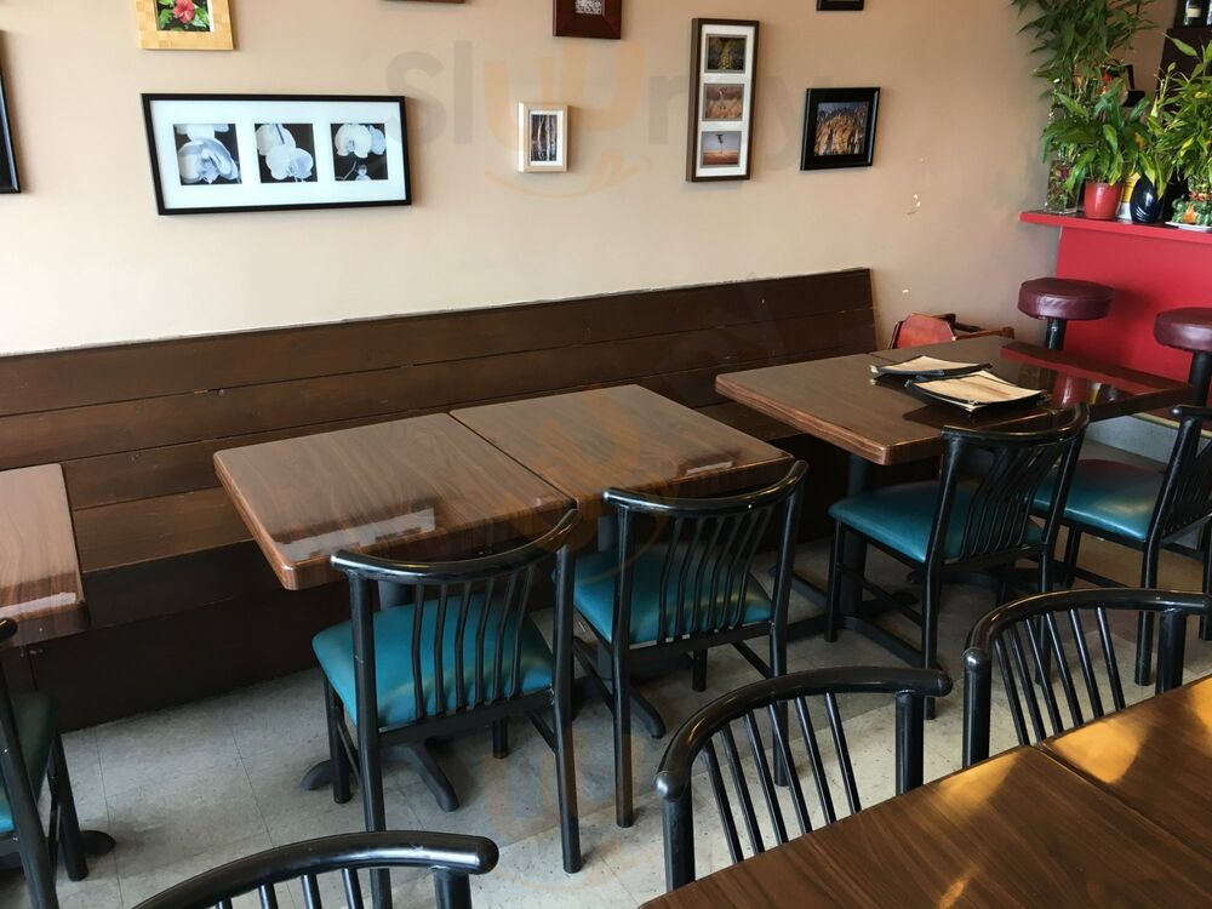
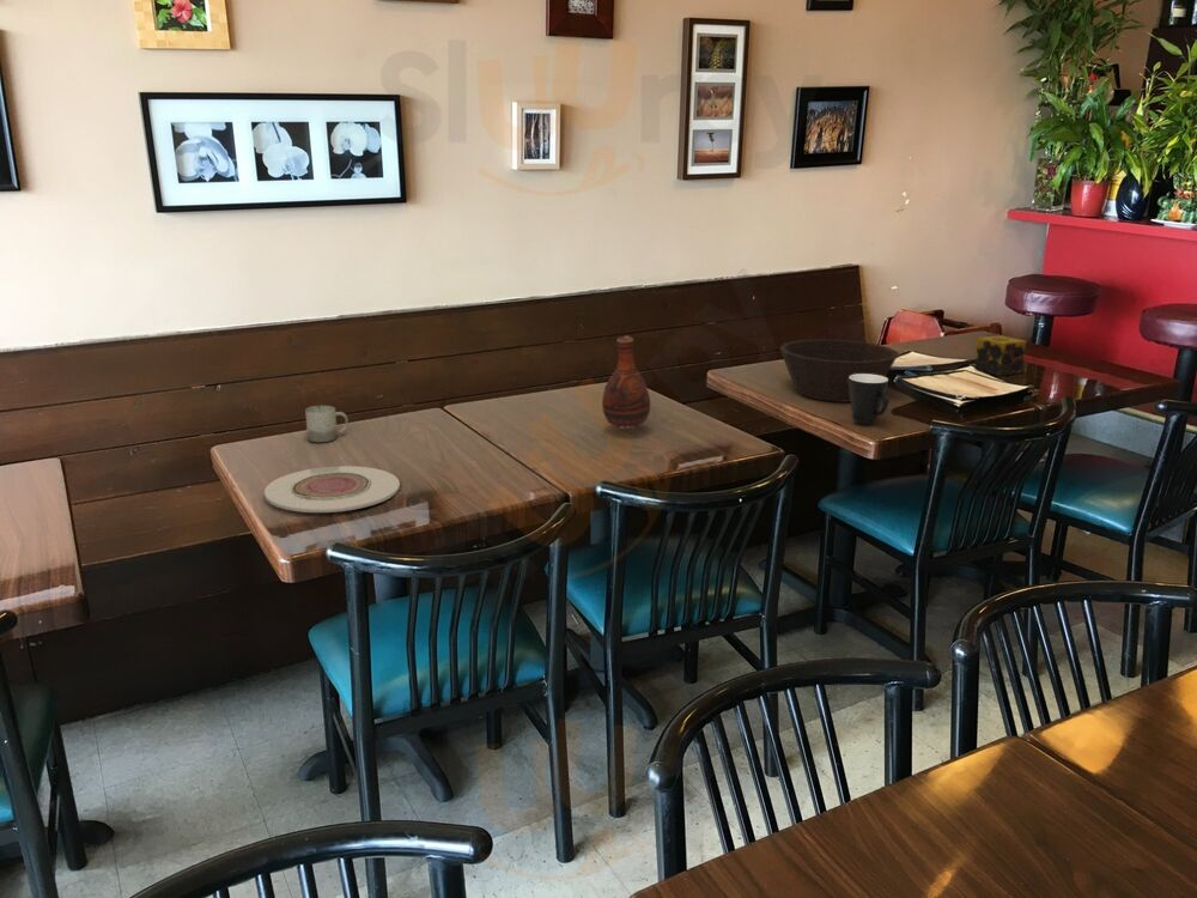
+ cup [304,405,350,443]
+ plate [263,465,401,514]
+ candle [973,334,1027,377]
+ bowl [778,338,900,404]
+ vase [601,334,651,429]
+ mug [849,374,891,426]
